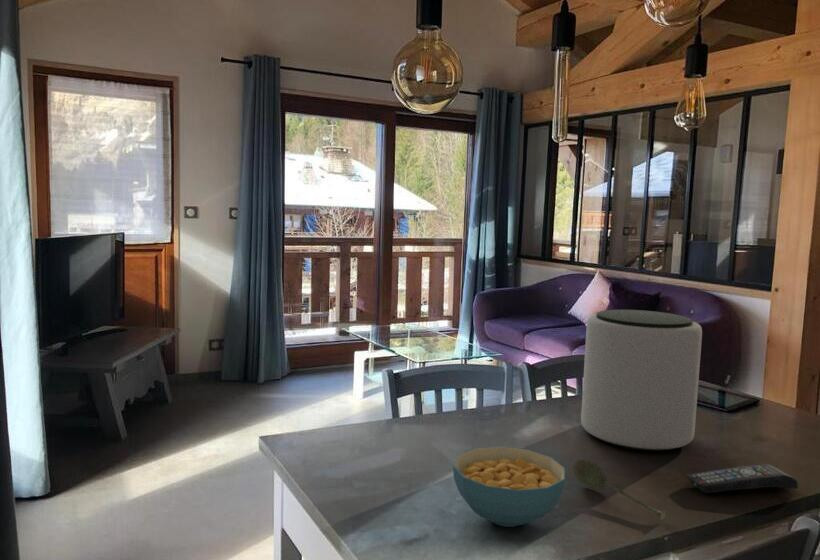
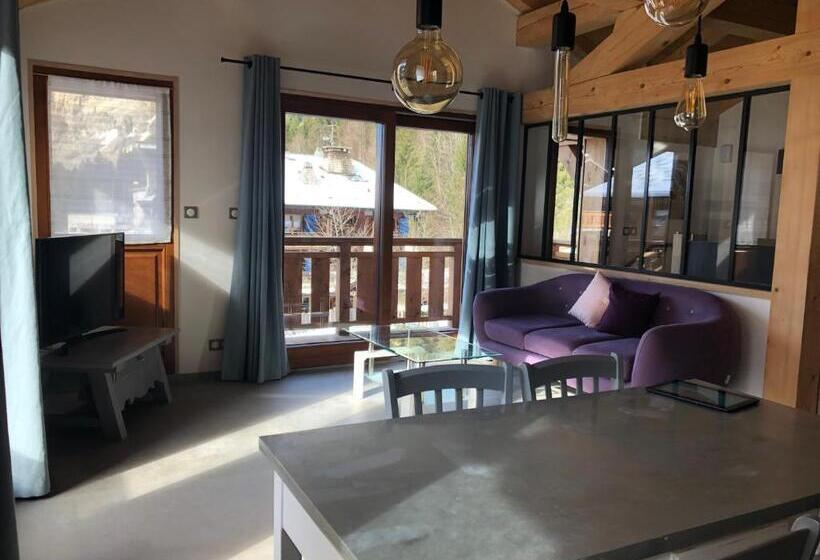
- plant pot [580,309,703,452]
- soupspoon [573,458,666,521]
- cereal bowl [452,446,566,528]
- remote control [685,463,799,494]
